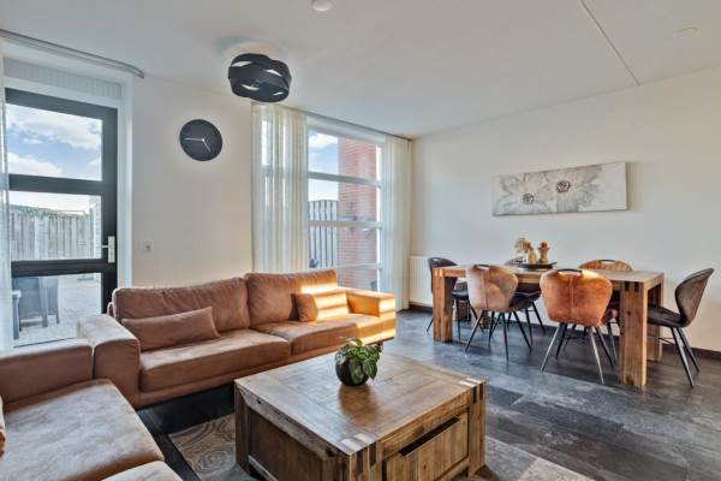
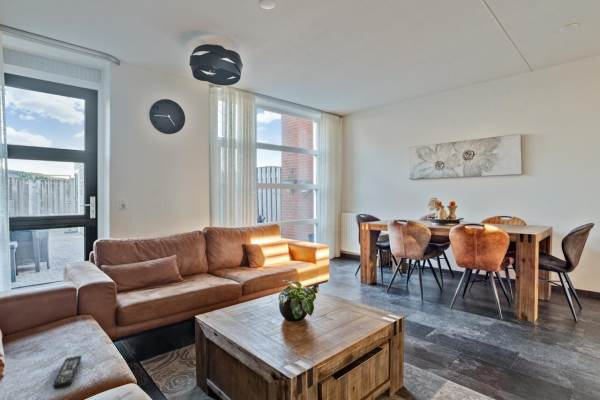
+ remote control [52,355,83,390]
